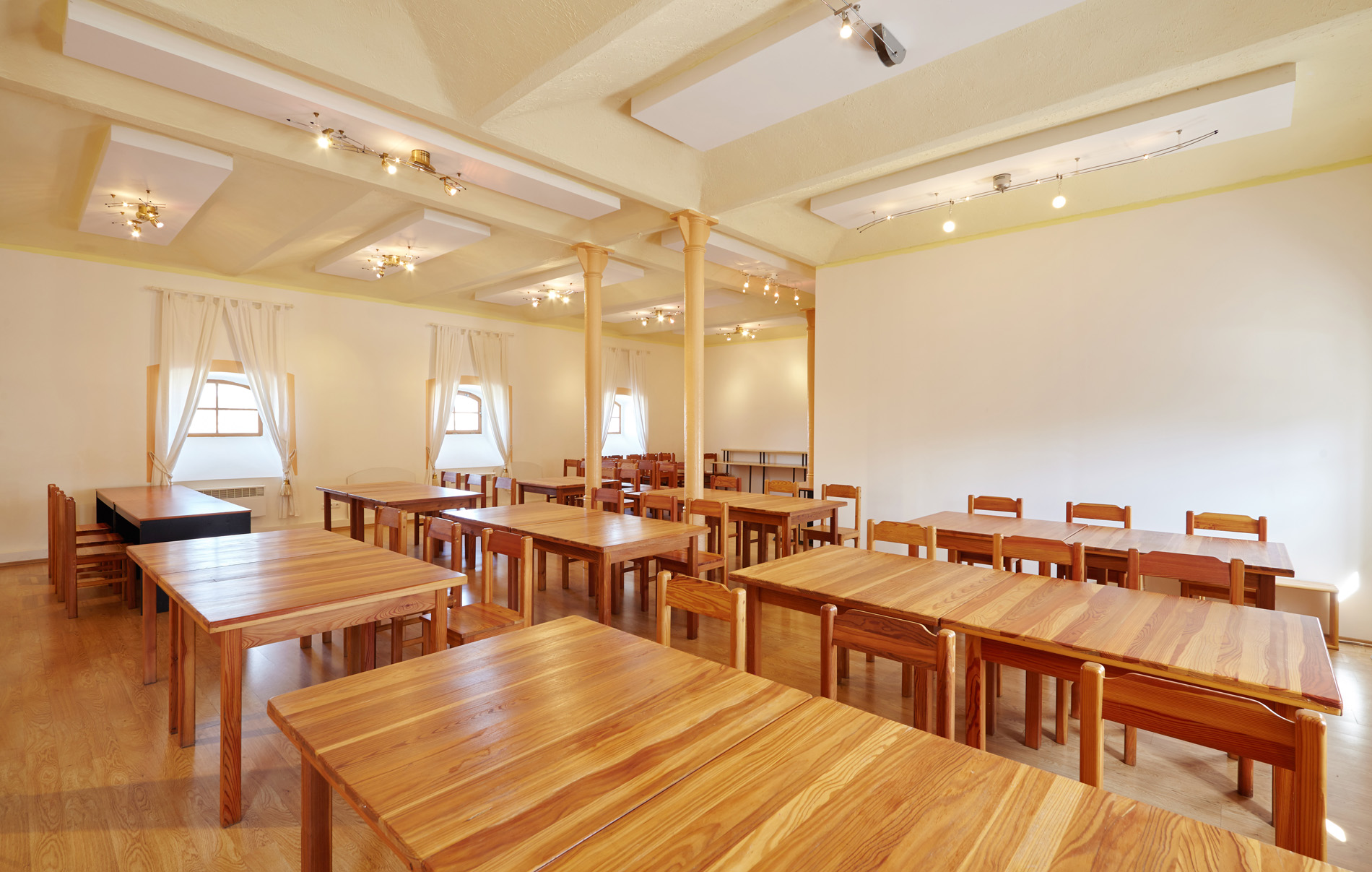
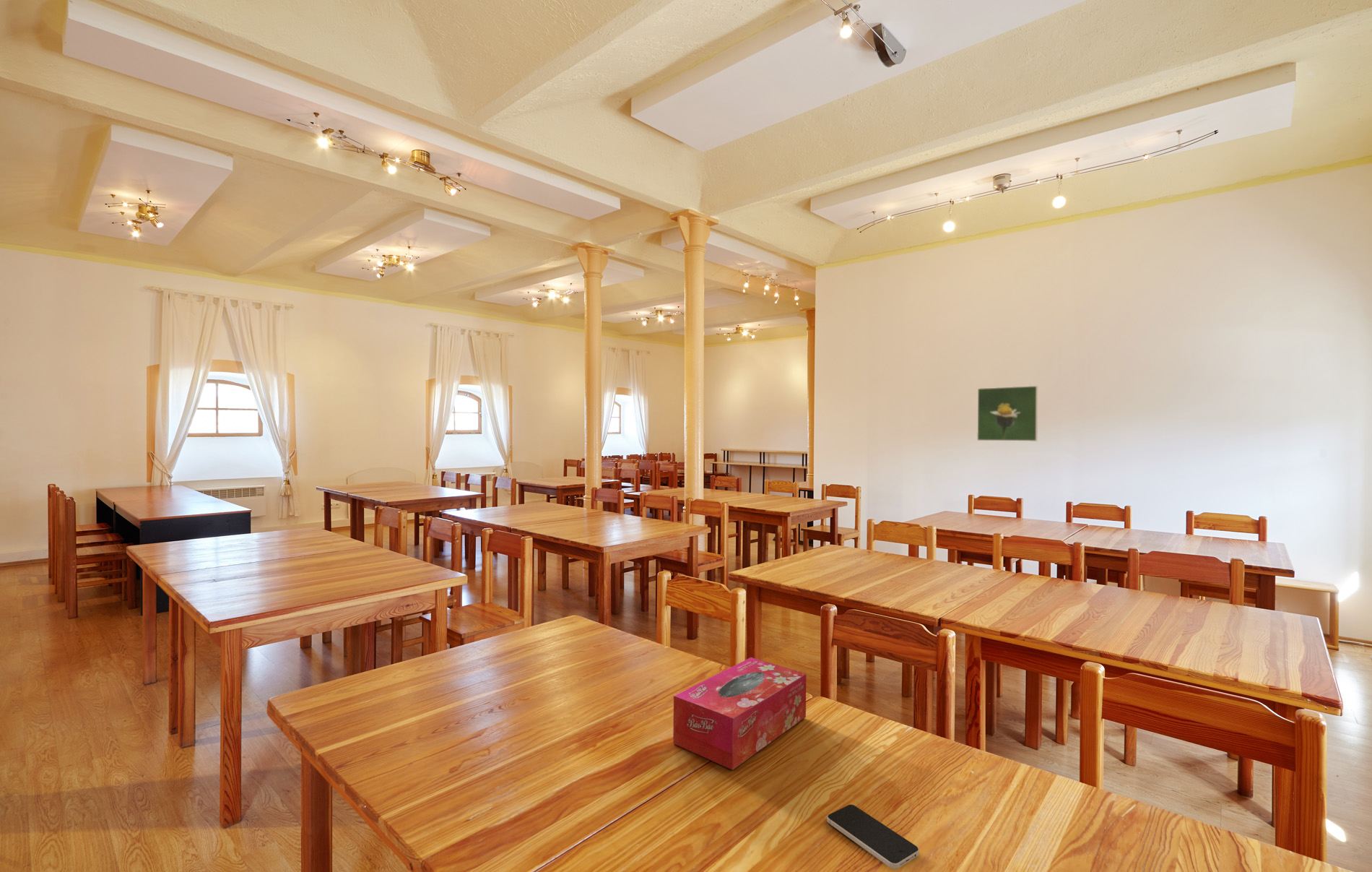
+ smartphone [826,804,920,870]
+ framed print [976,385,1038,442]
+ tissue box [672,657,807,771]
